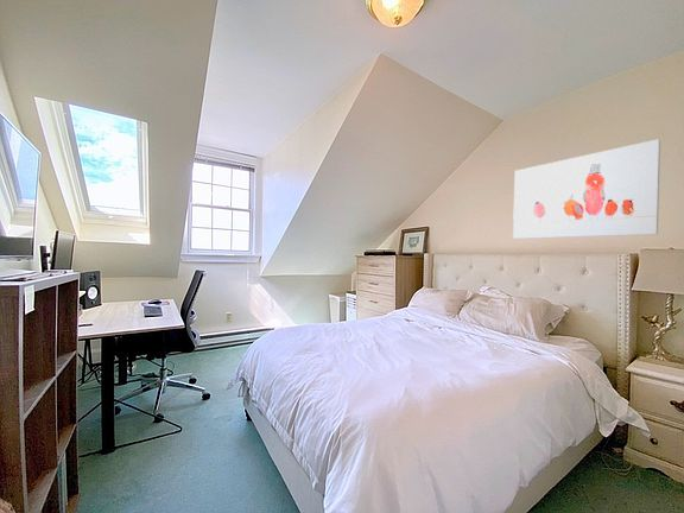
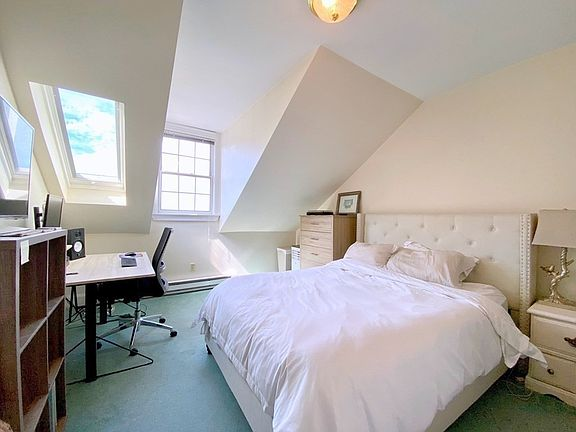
- wall art [512,138,661,240]
